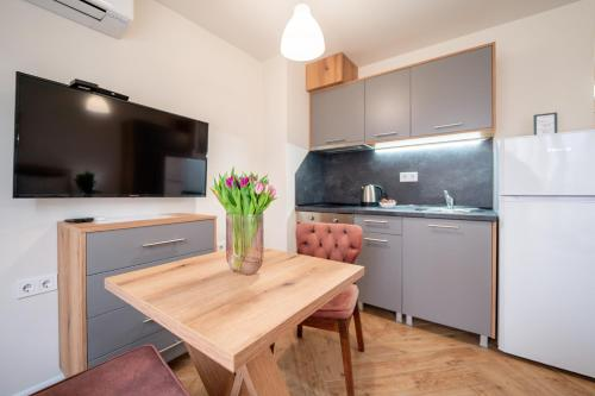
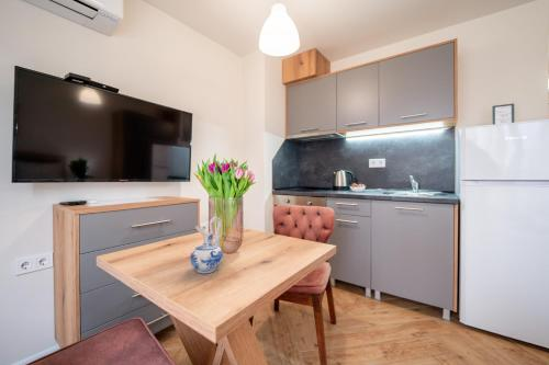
+ ceramic pitcher [189,216,224,274]
